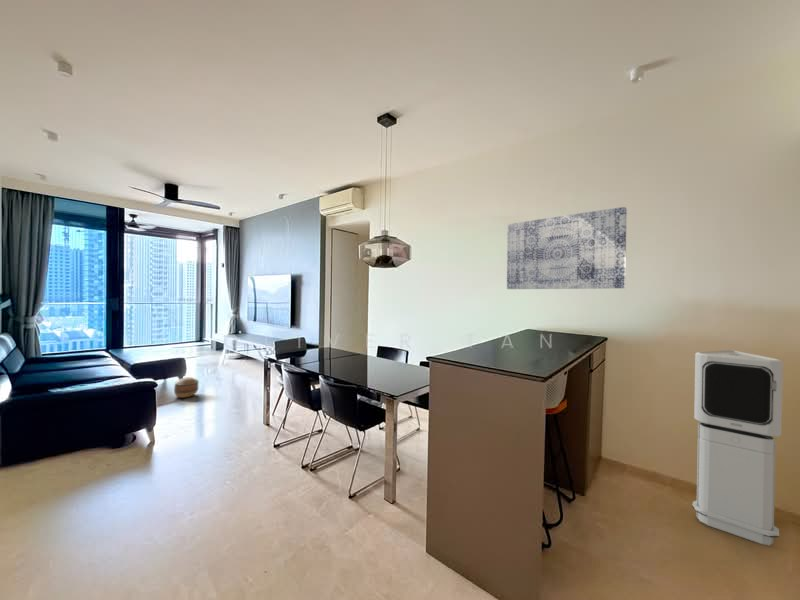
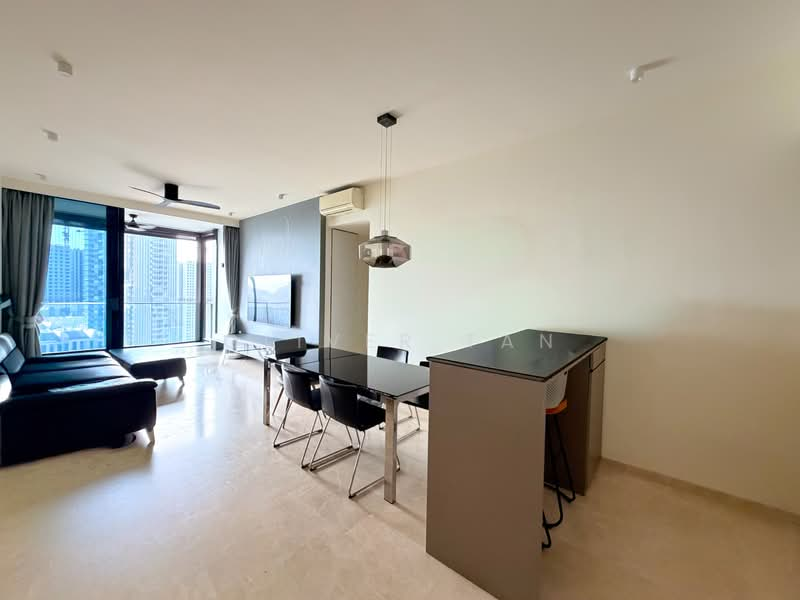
- basket [173,376,200,399]
- wall art [506,206,628,290]
- air purifier [691,349,784,546]
